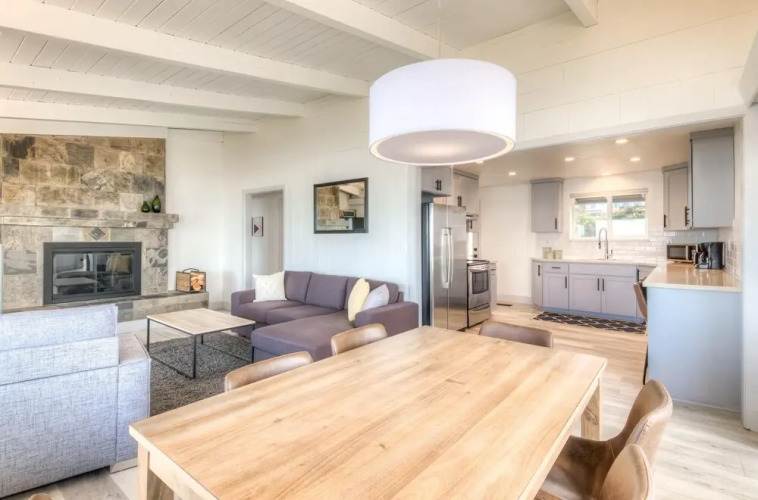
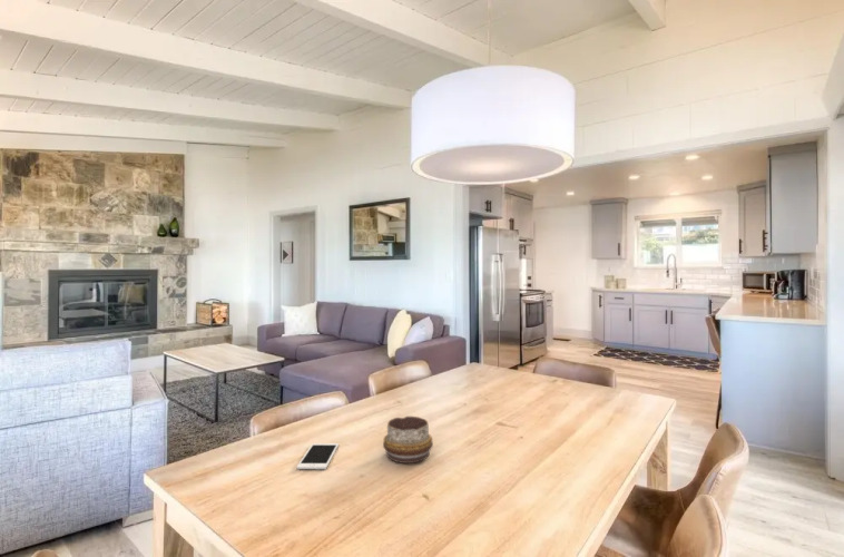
+ cell phone [296,442,340,470]
+ decorative bowl [382,416,434,465]
